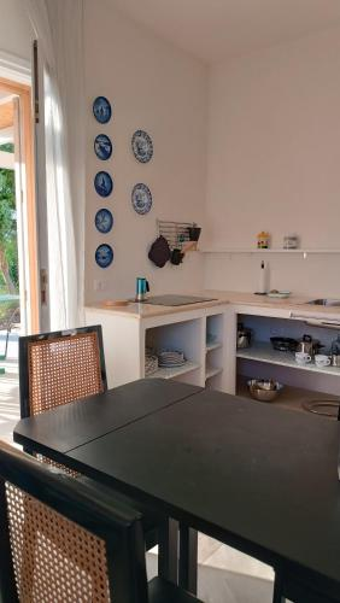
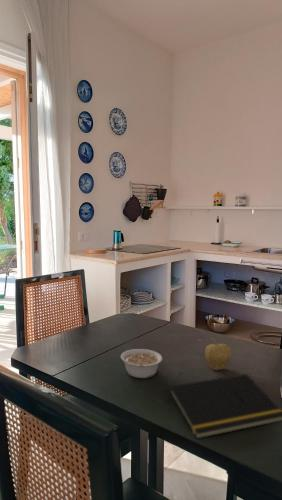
+ notepad [166,373,282,440]
+ legume [120,348,163,379]
+ fruit [204,337,233,371]
